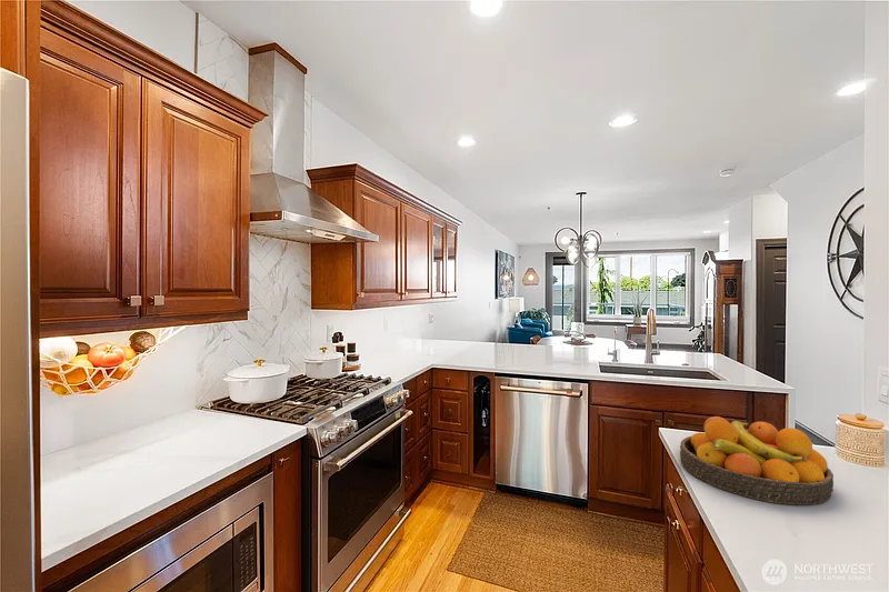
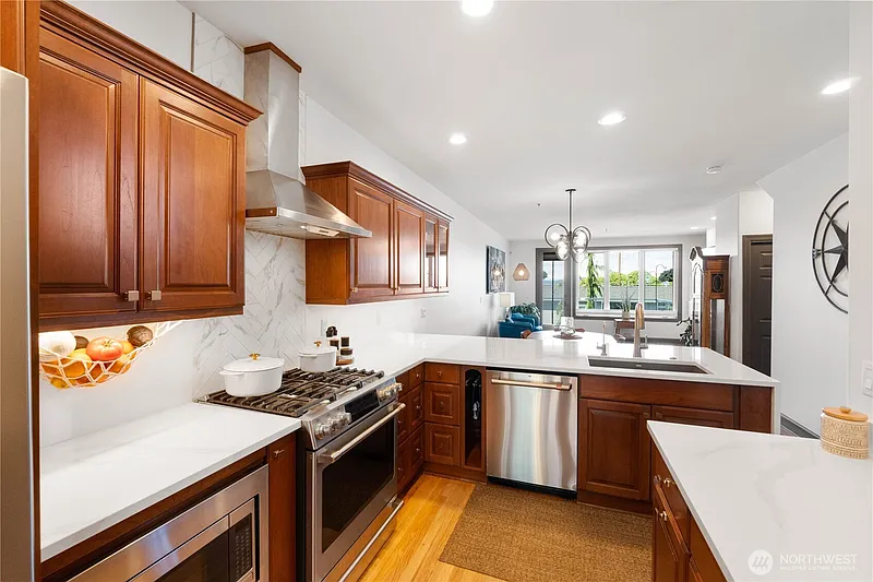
- fruit bowl [679,415,835,506]
